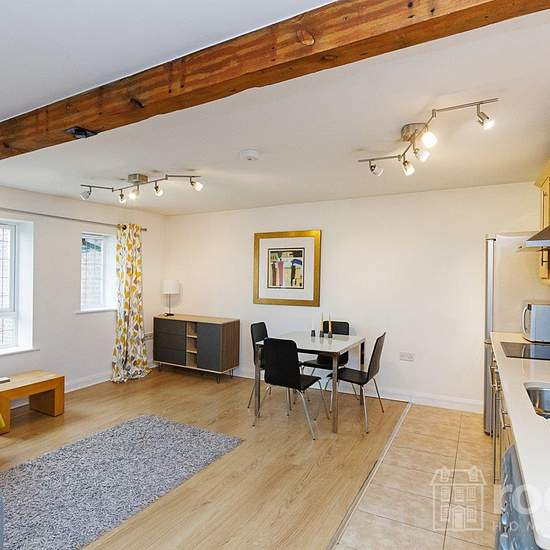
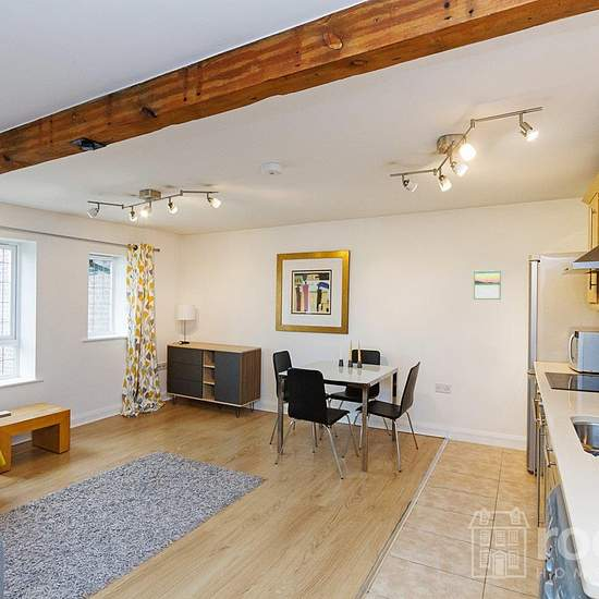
+ calendar [473,269,502,301]
